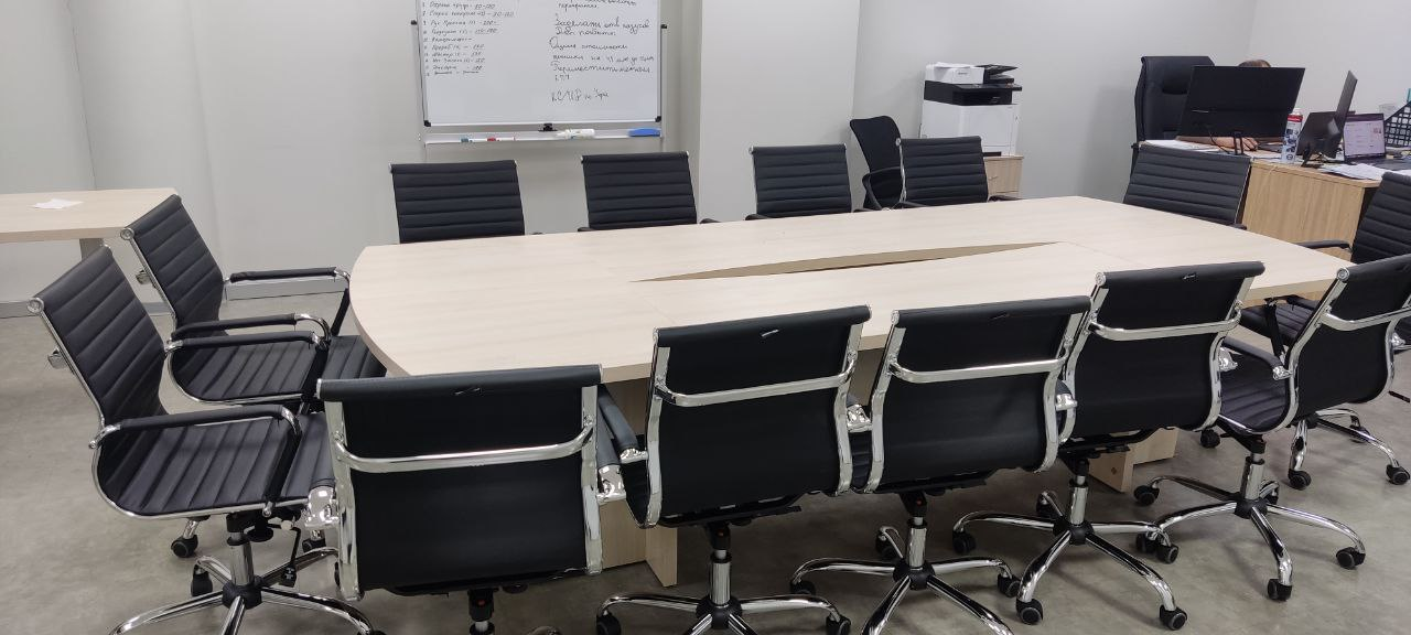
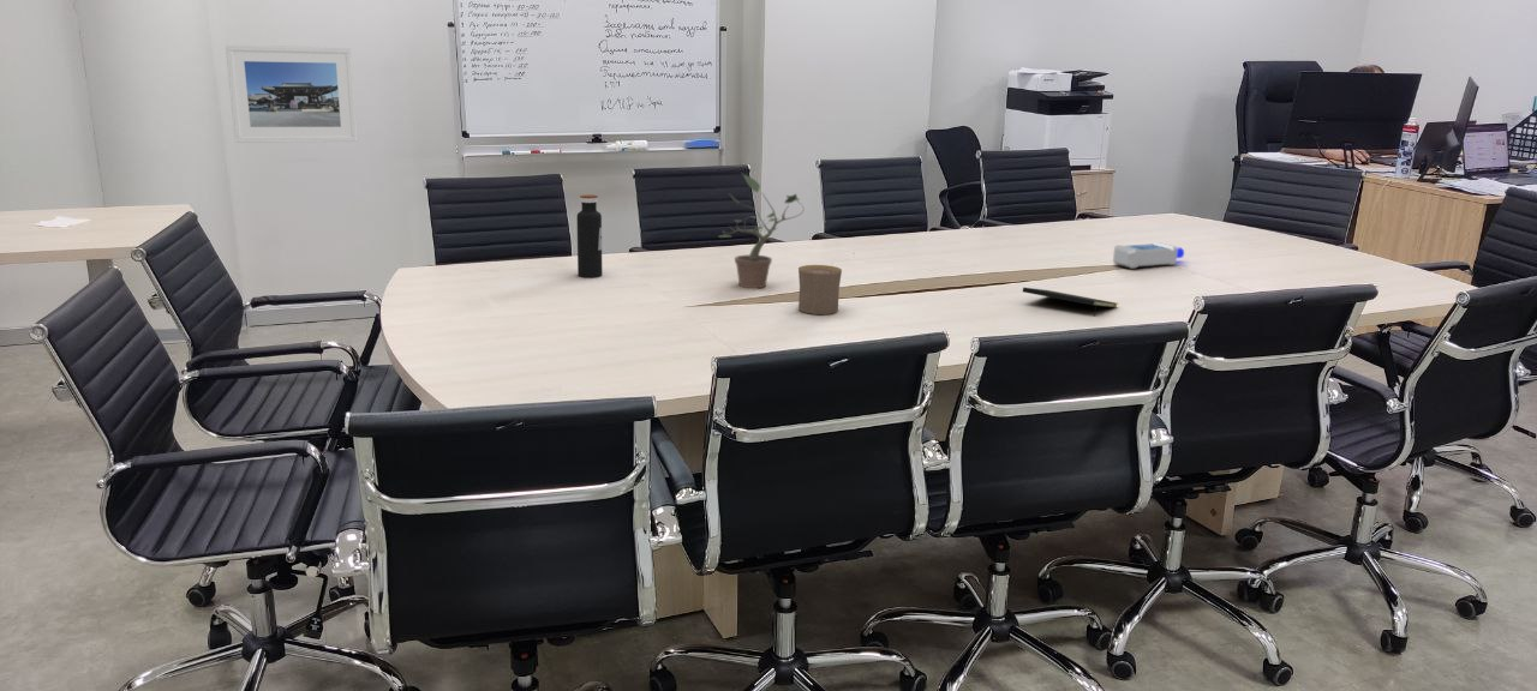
+ cup [797,264,843,316]
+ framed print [225,43,359,144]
+ water bottle [1112,241,1185,270]
+ potted plant [718,172,806,289]
+ notepad [1022,287,1118,317]
+ water bottle [575,193,604,280]
